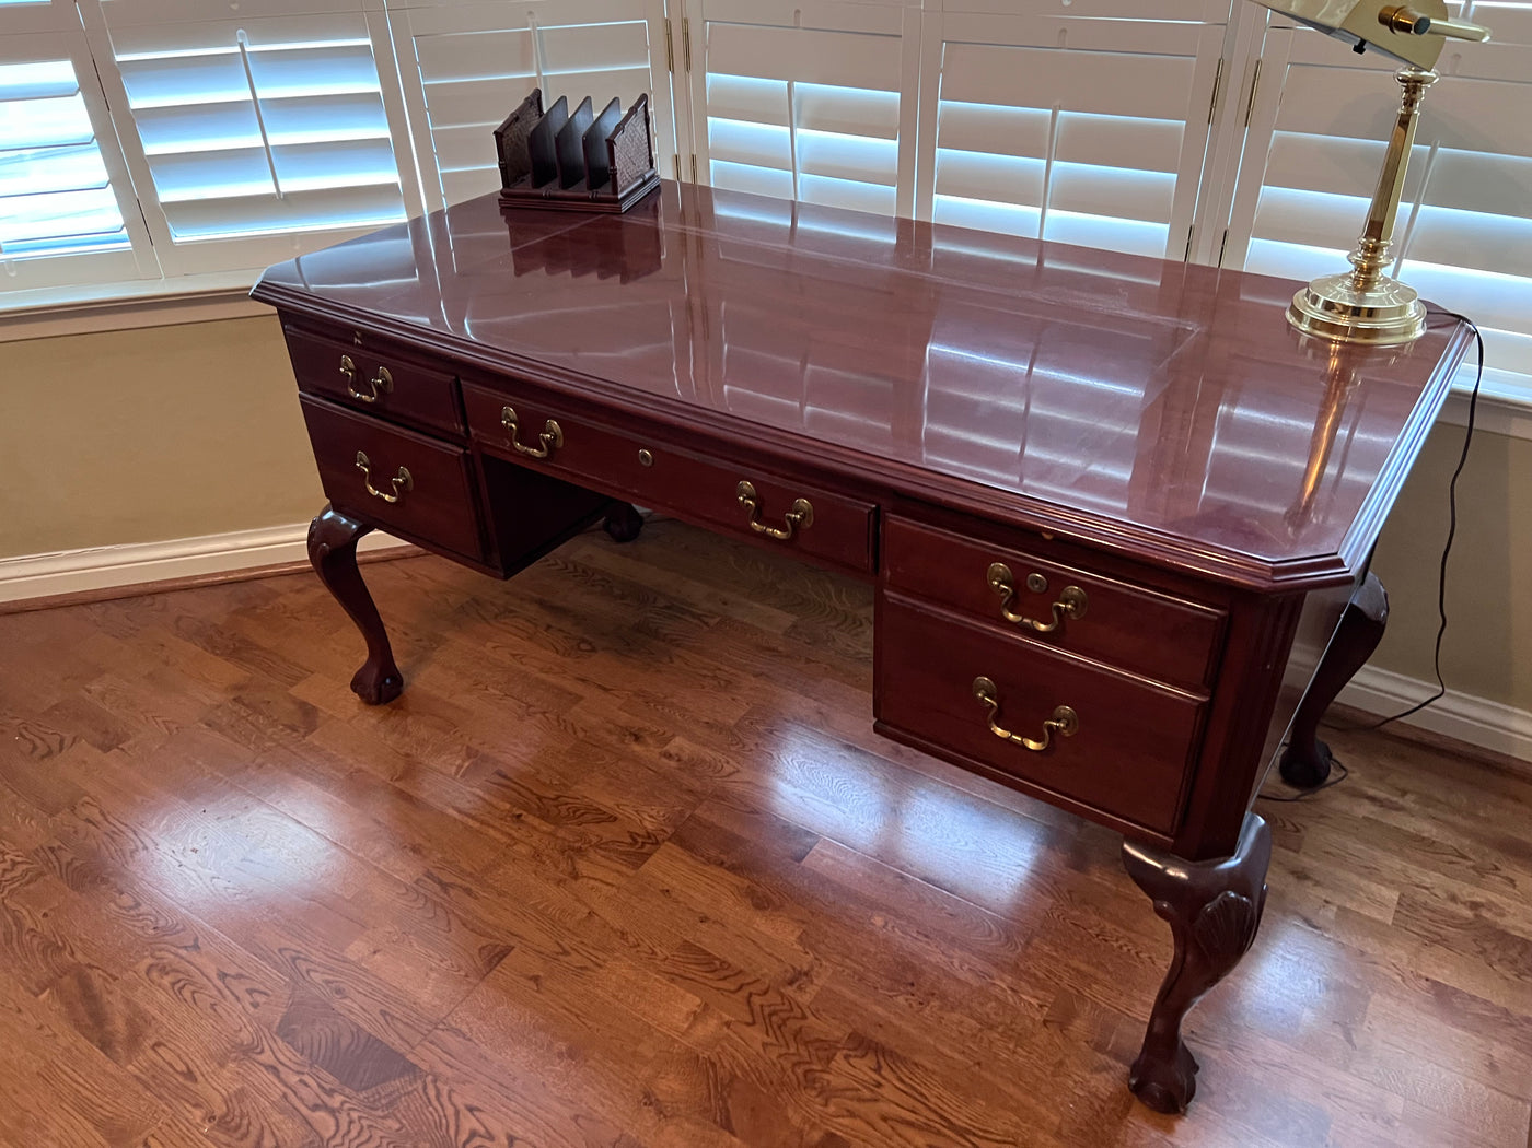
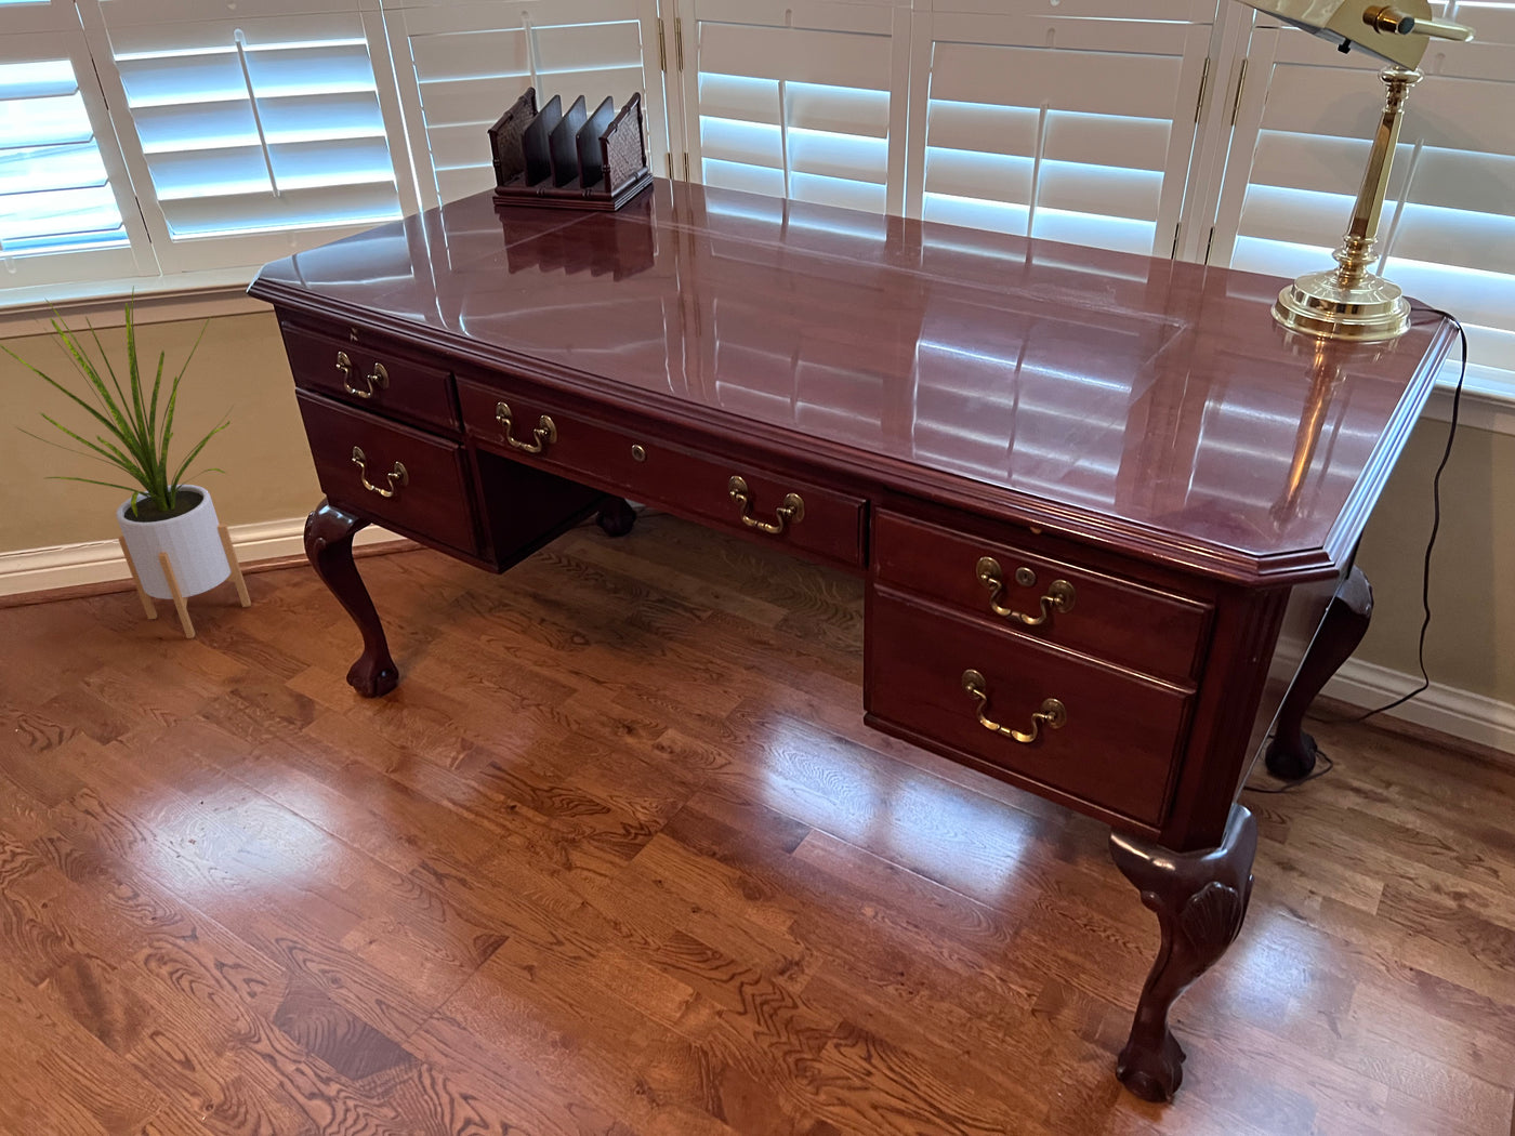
+ house plant [0,284,252,640]
